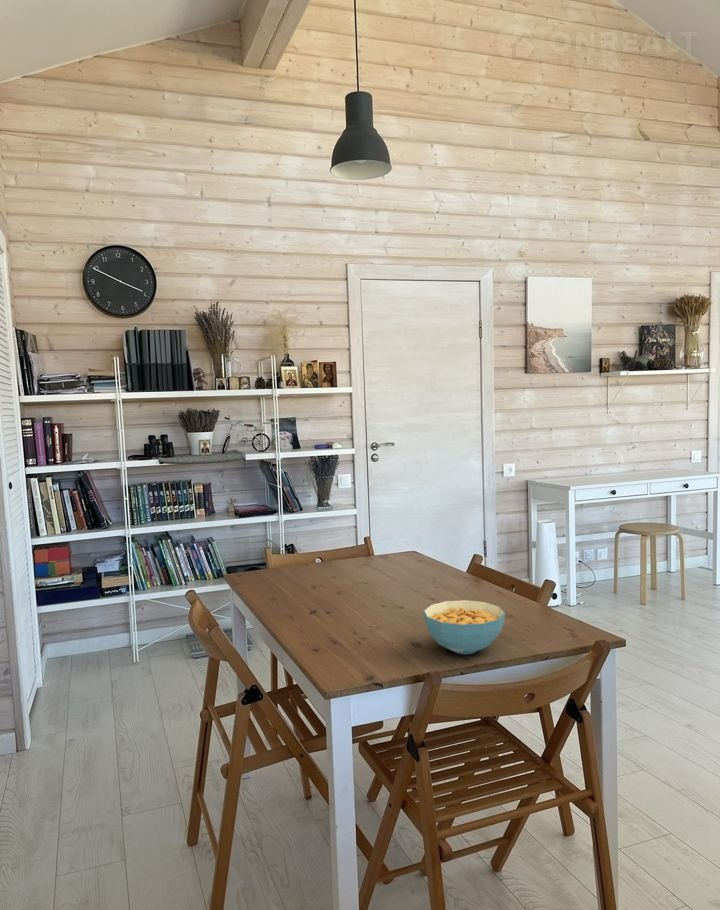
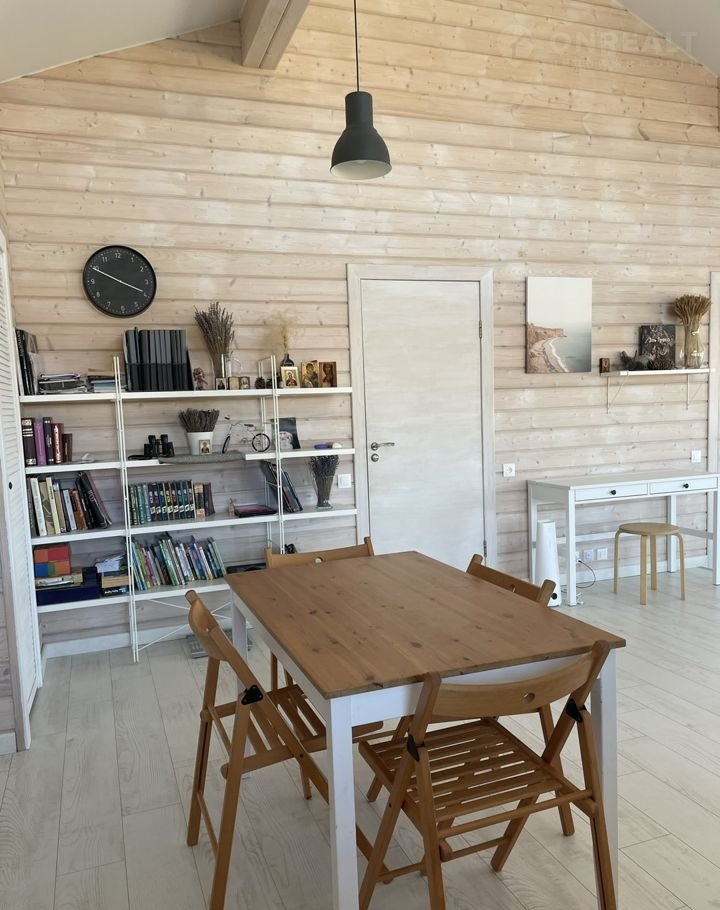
- cereal bowl [423,599,506,655]
